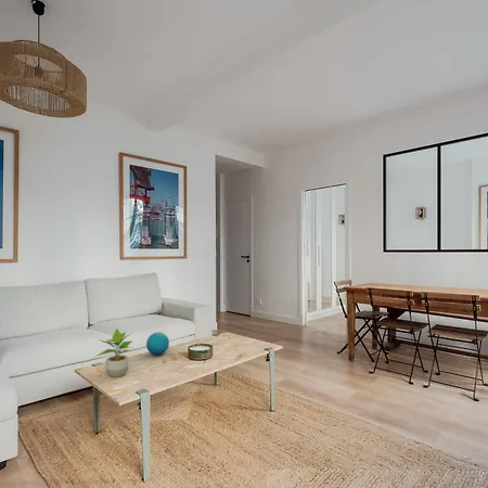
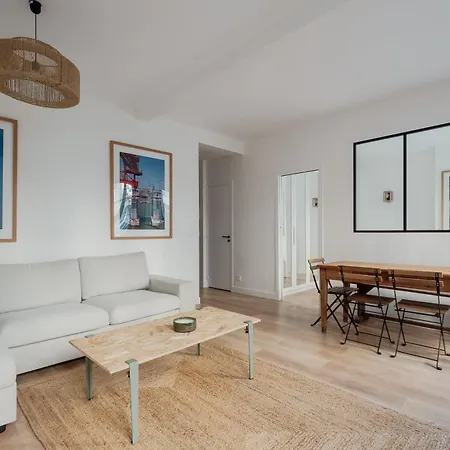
- decorative orb [145,331,170,356]
- potted plant [97,328,134,378]
